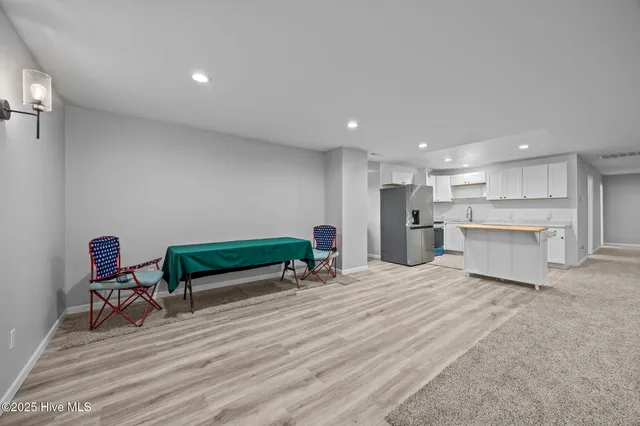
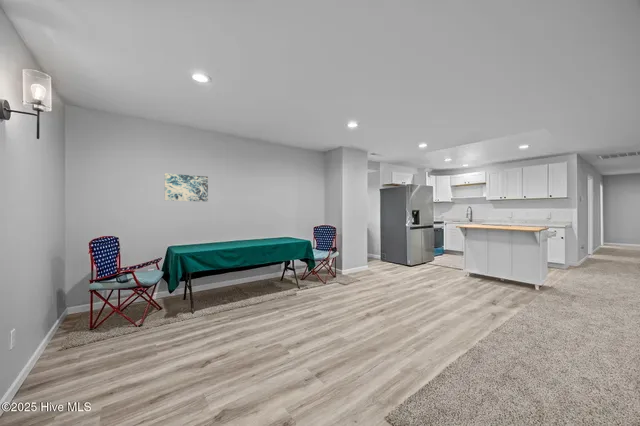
+ wall art [164,172,209,202]
